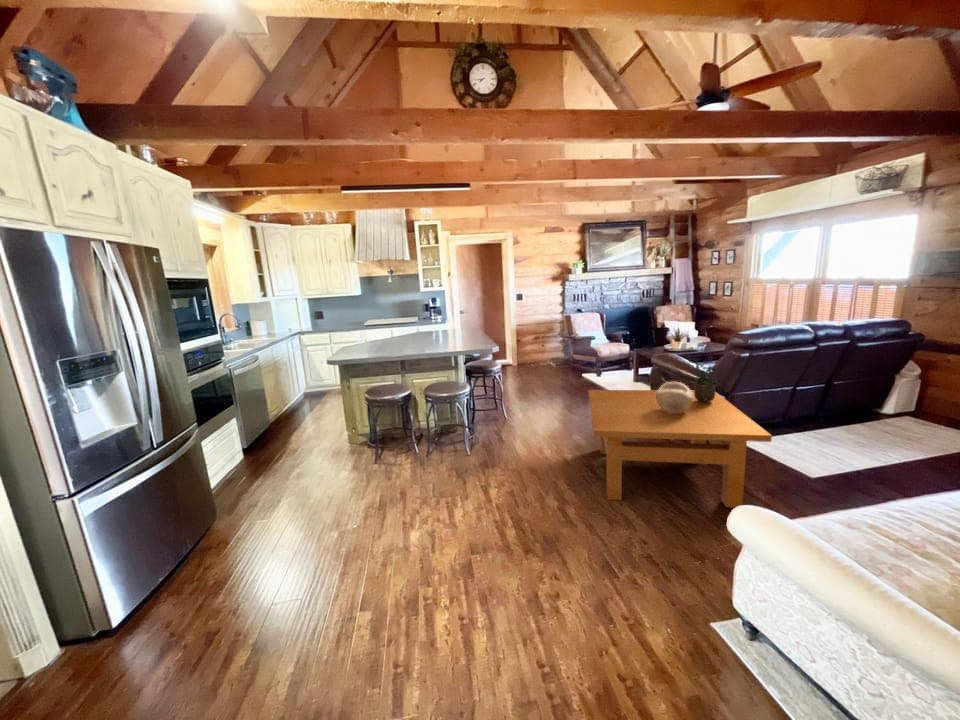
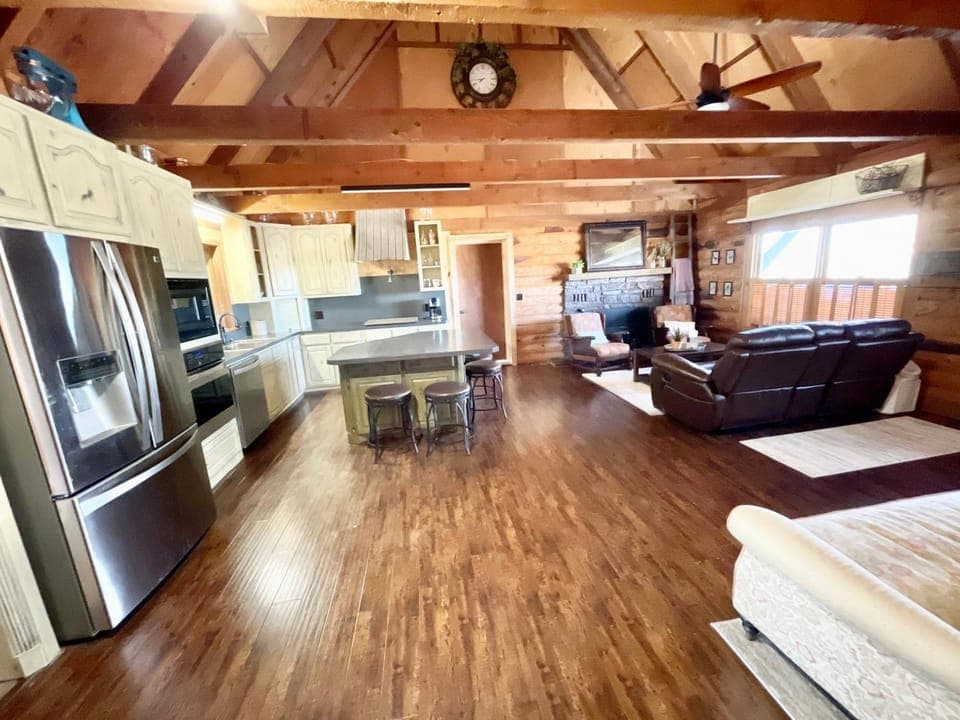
- potted plant [686,354,723,402]
- table [588,389,773,509]
- decorative bowl [656,381,693,414]
